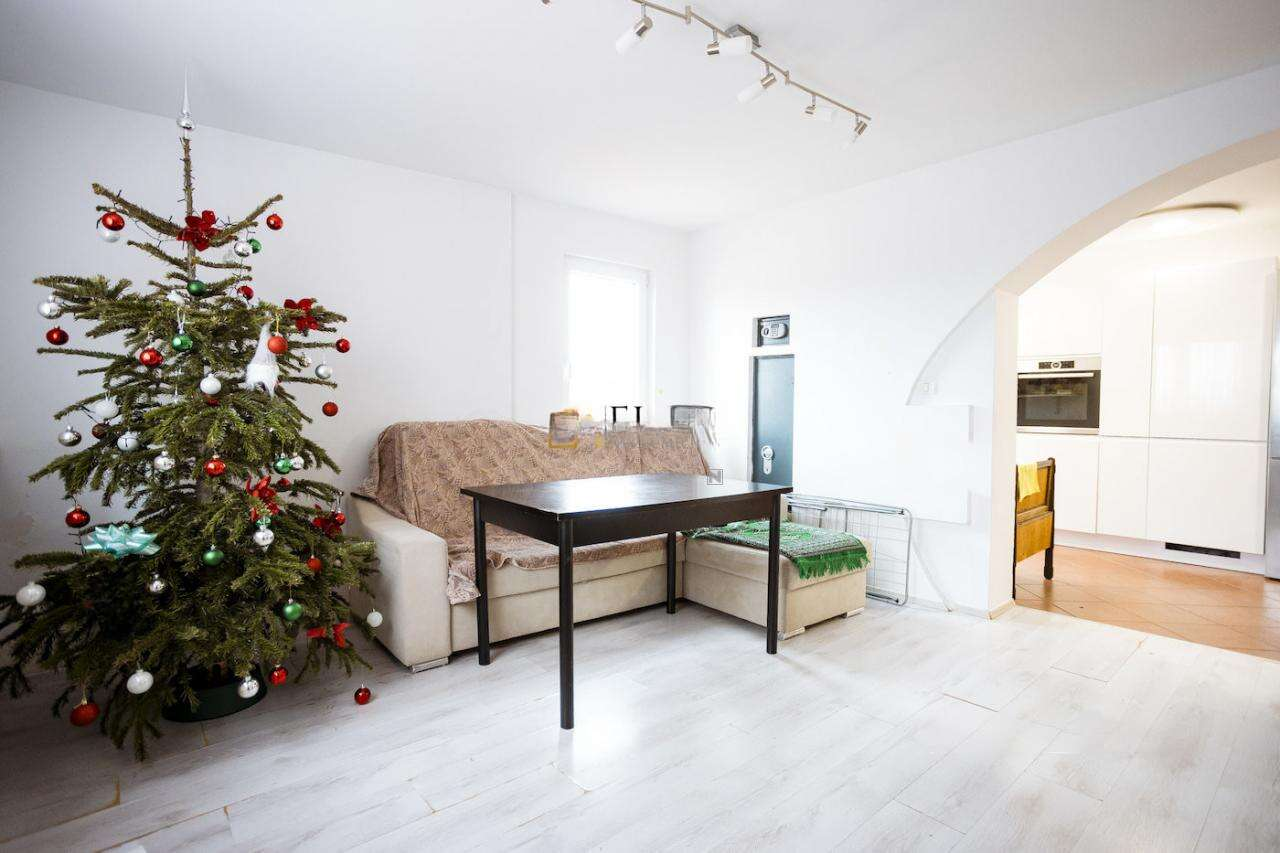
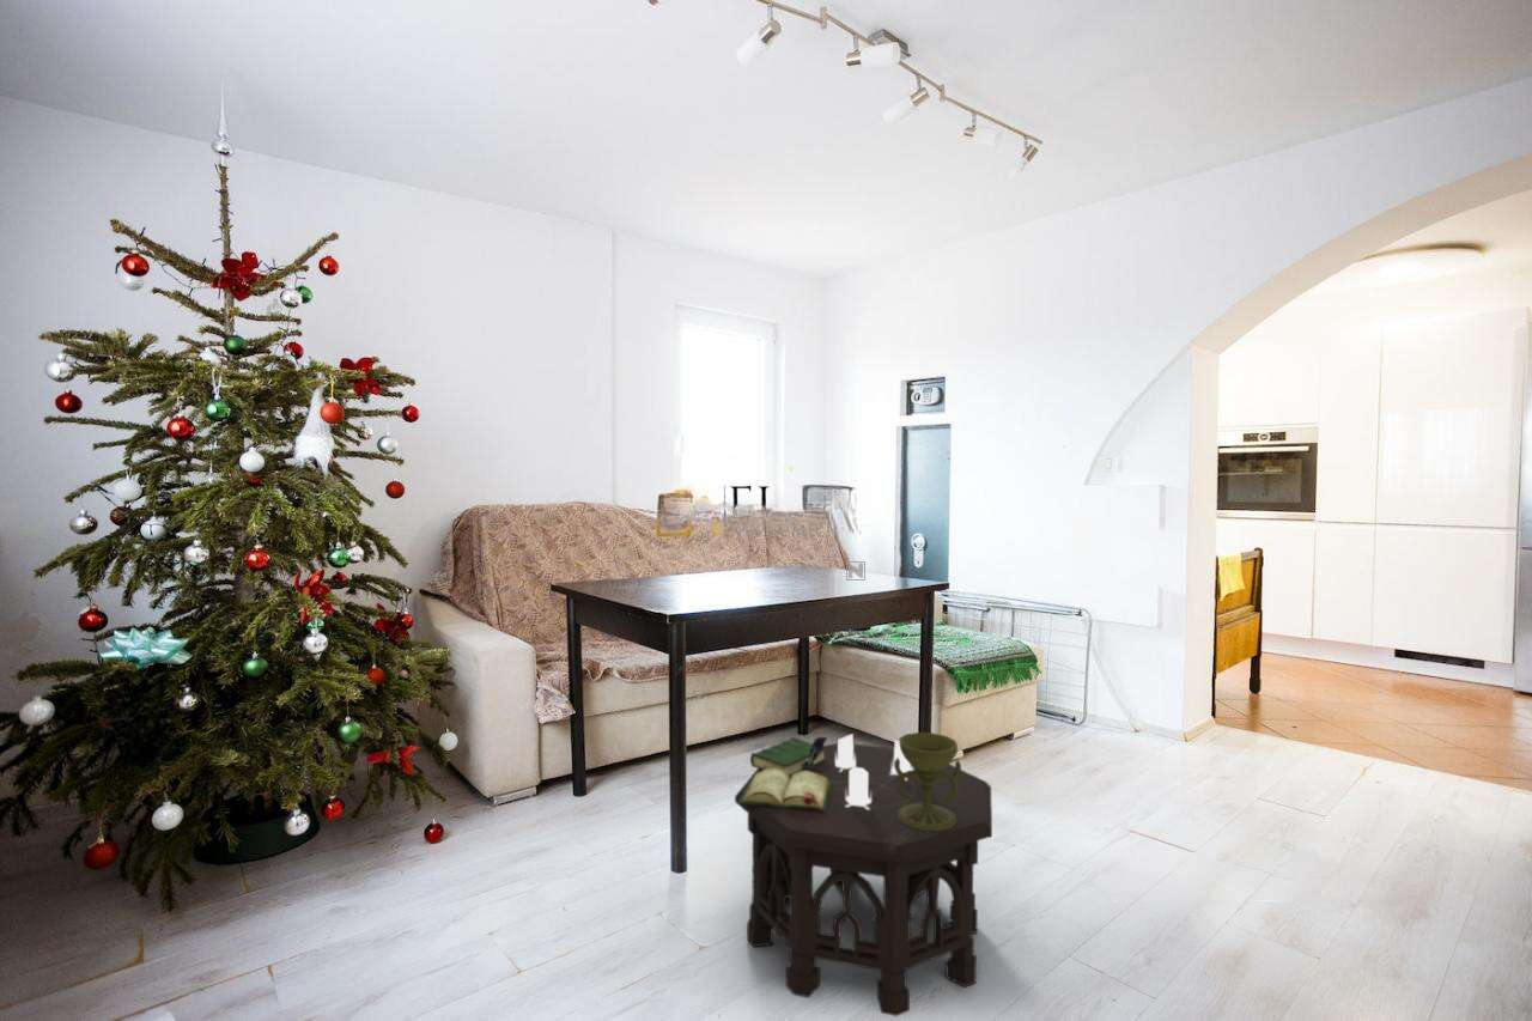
+ side table [734,731,993,1017]
